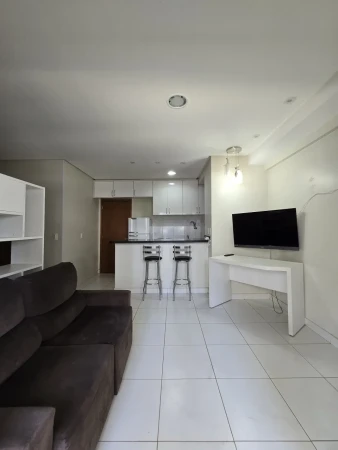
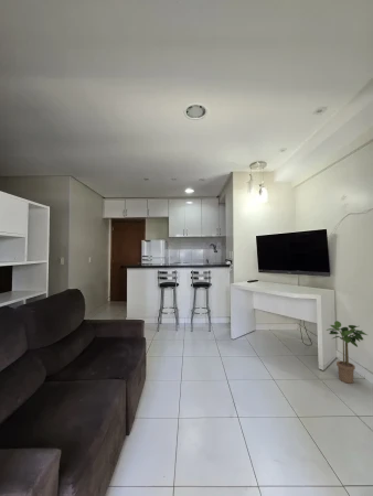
+ potted plant [326,320,369,385]
